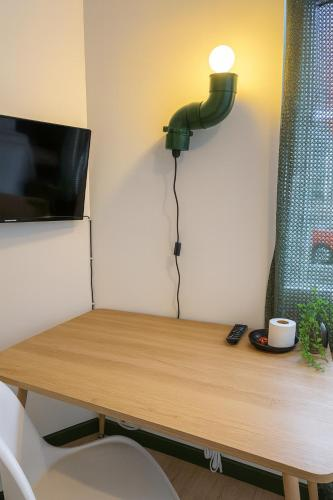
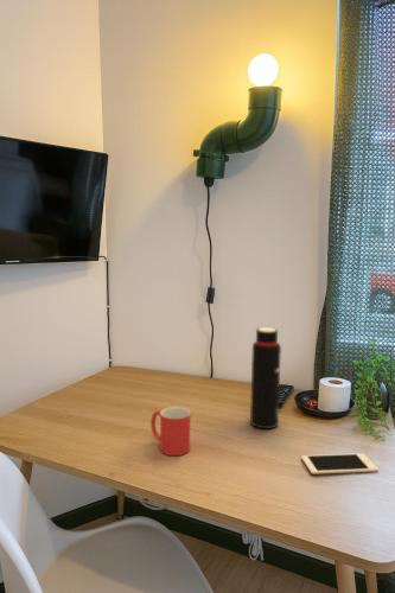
+ cell phone [300,452,380,476]
+ mug [149,406,191,457]
+ water bottle [249,326,282,429]
